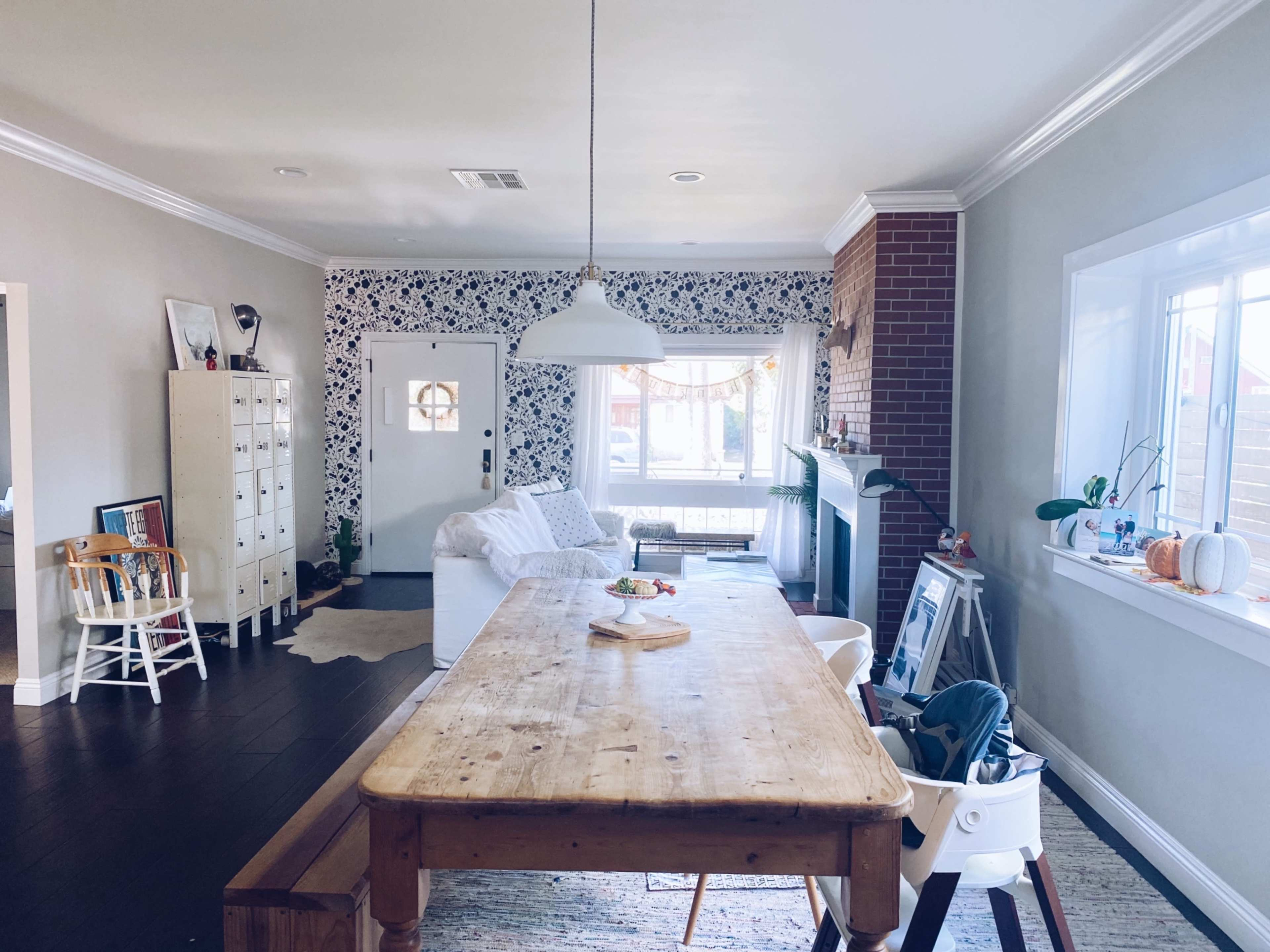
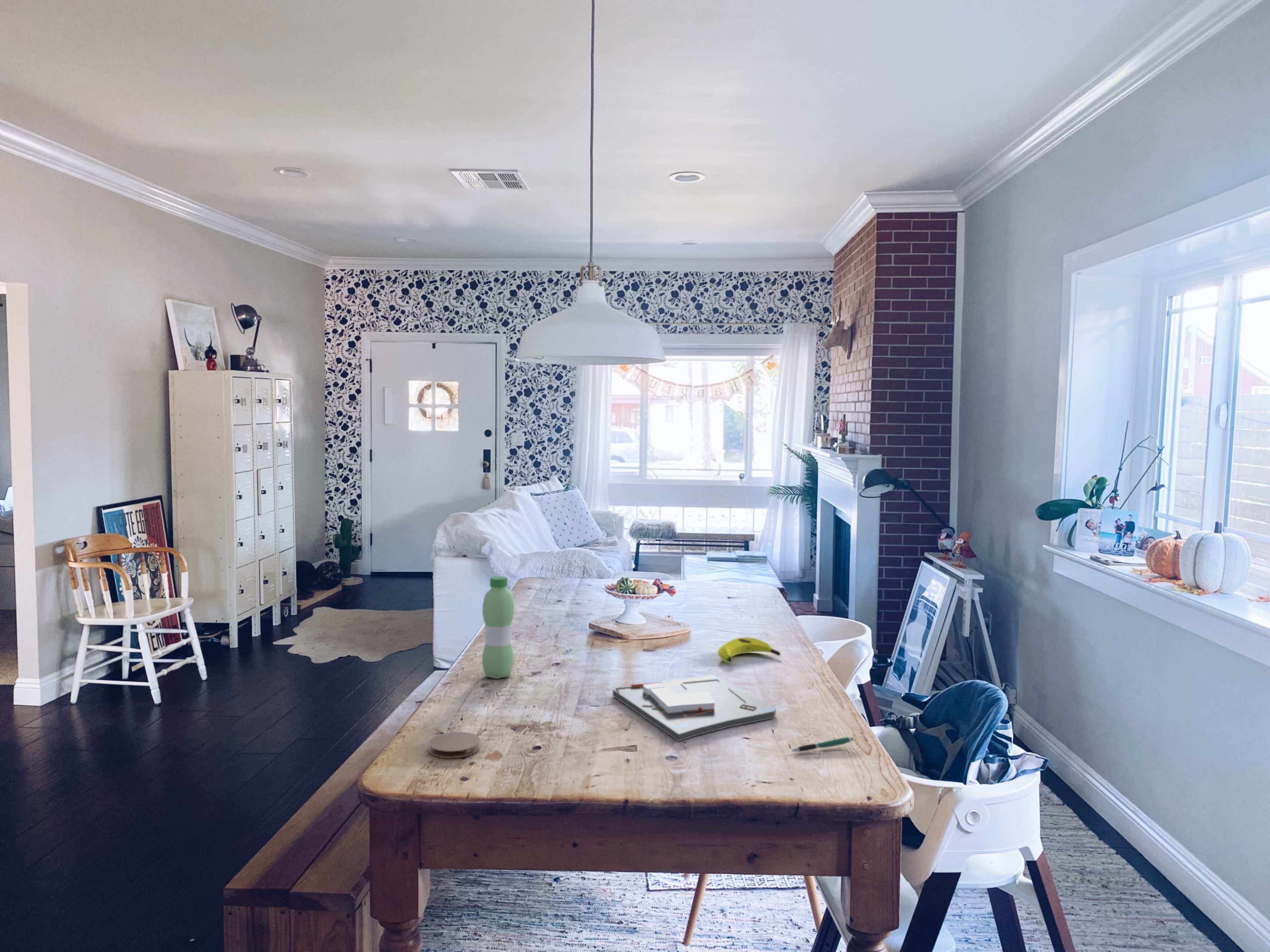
+ banana [717,637,781,663]
+ pen [791,736,854,752]
+ water bottle [482,576,515,679]
+ board game [612,674,776,742]
+ coaster [428,731,481,758]
